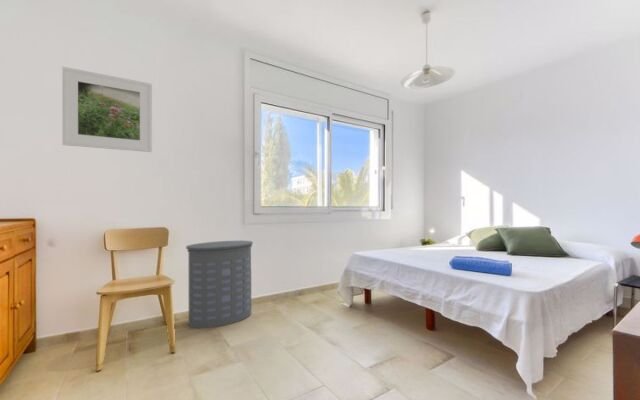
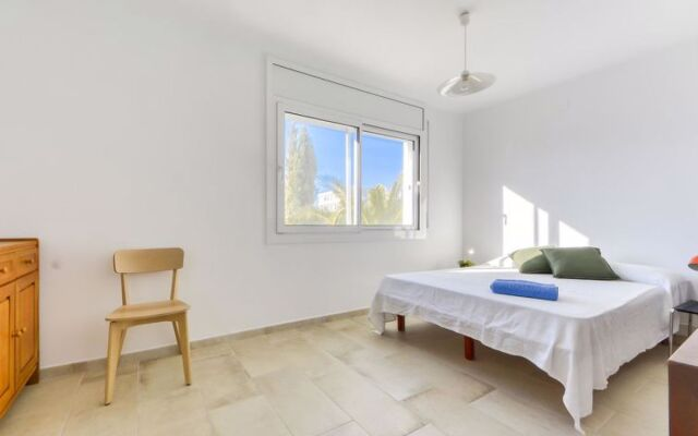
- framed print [61,66,153,153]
- laundry hamper [185,240,254,329]
